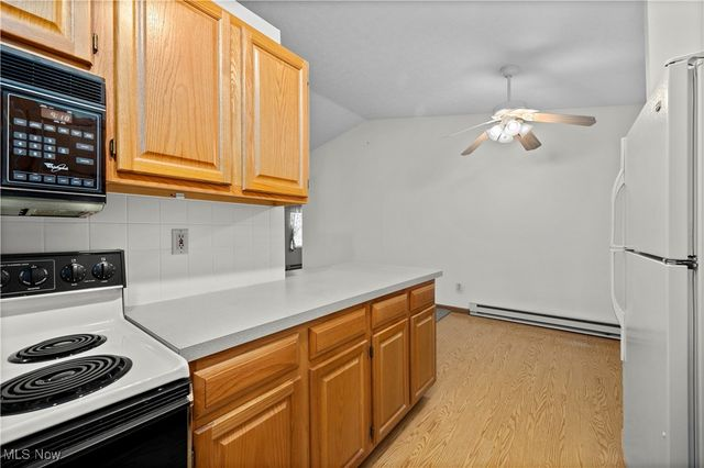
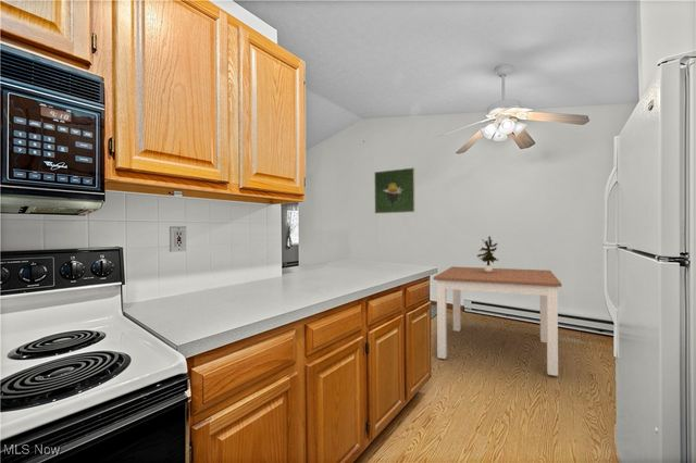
+ dining table [433,265,562,377]
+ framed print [373,166,417,215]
+ potted plant [476,235,498,273]
